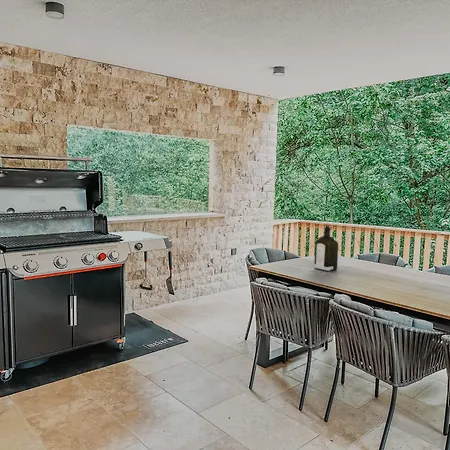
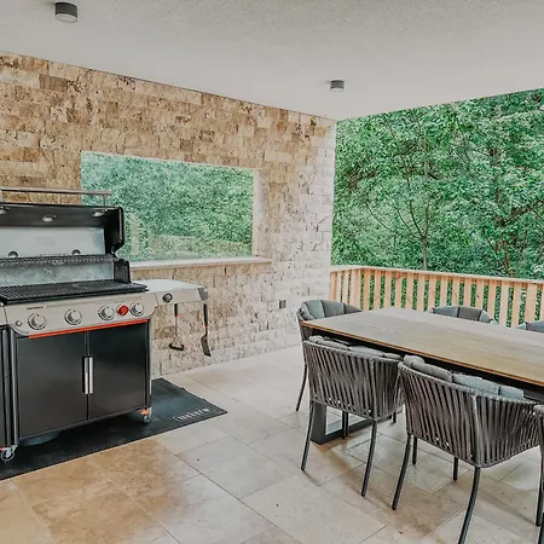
- liquor [313,224,339,272]
